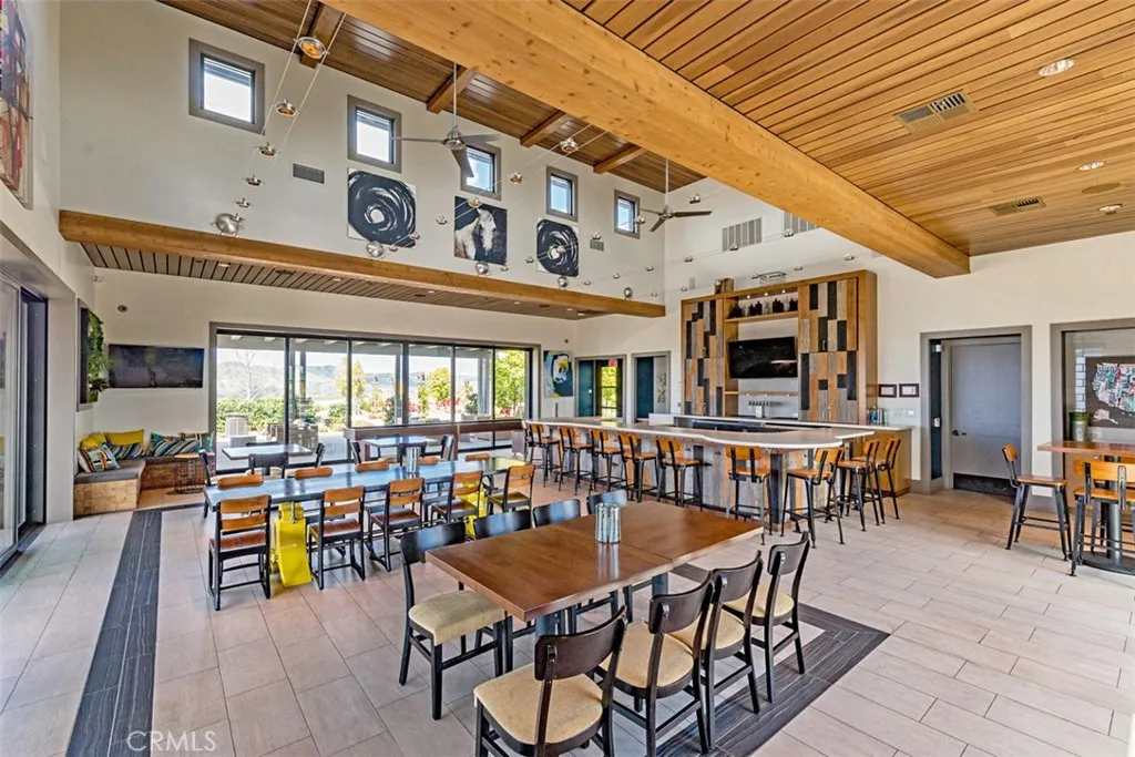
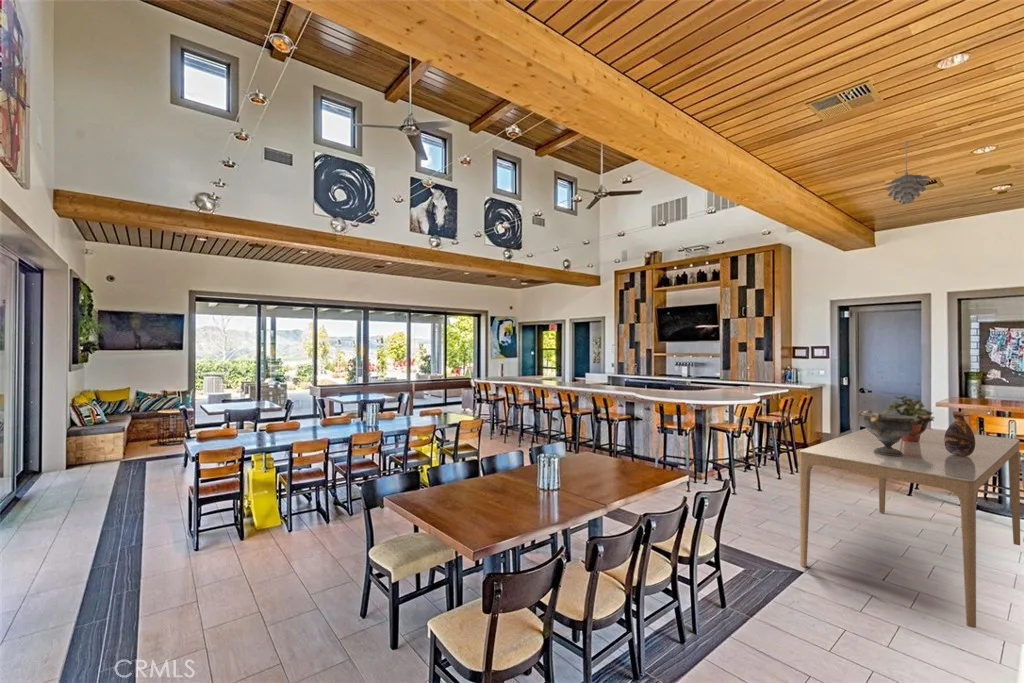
+ vase [944,410,975,456]
+ potted plant [881,395,936,442]
+ decorative bowl [857,409,935,456]
+ pendant light [883,140,931,205]
+ dining table [799,428,1021,629]
